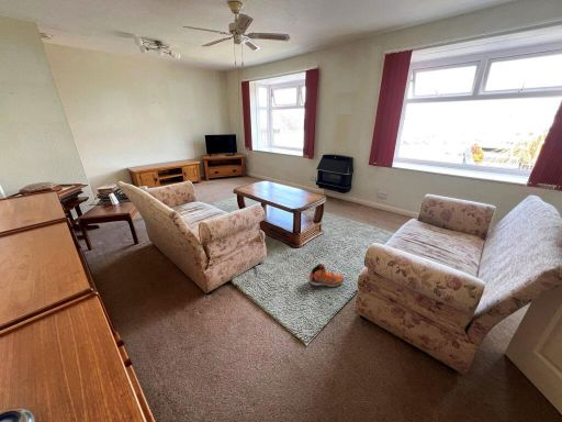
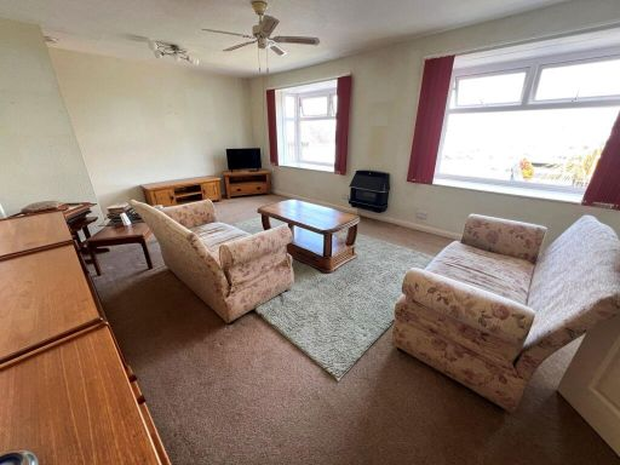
- sneaker [308,263,345,288]
